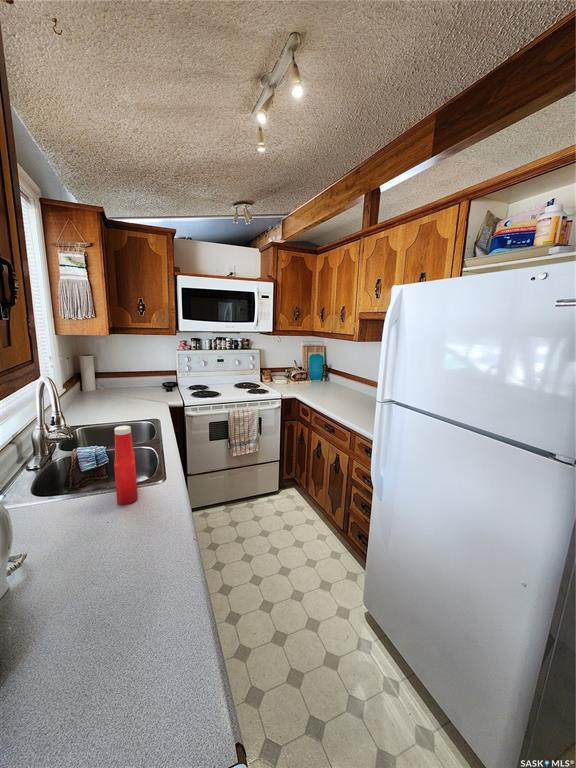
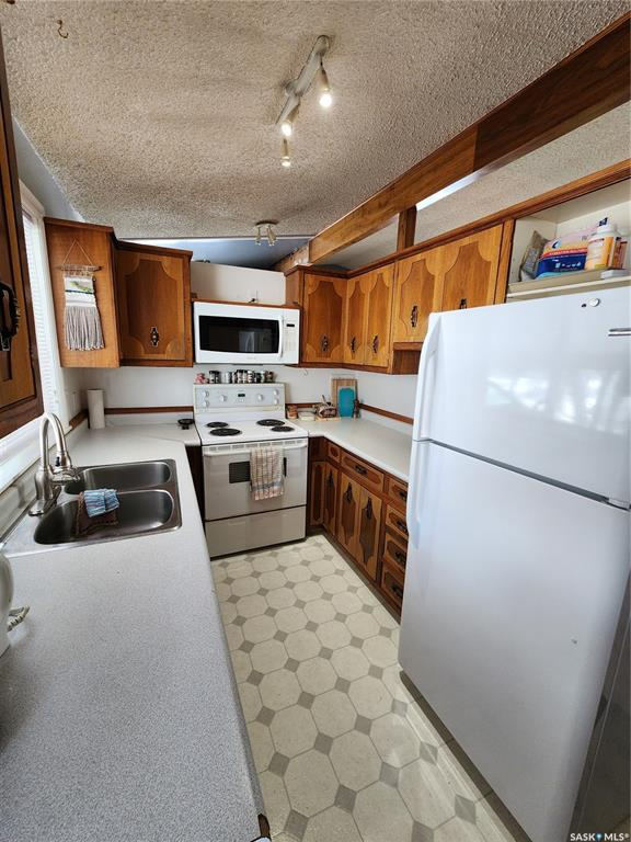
- soap bottle [113,425,139,506]
